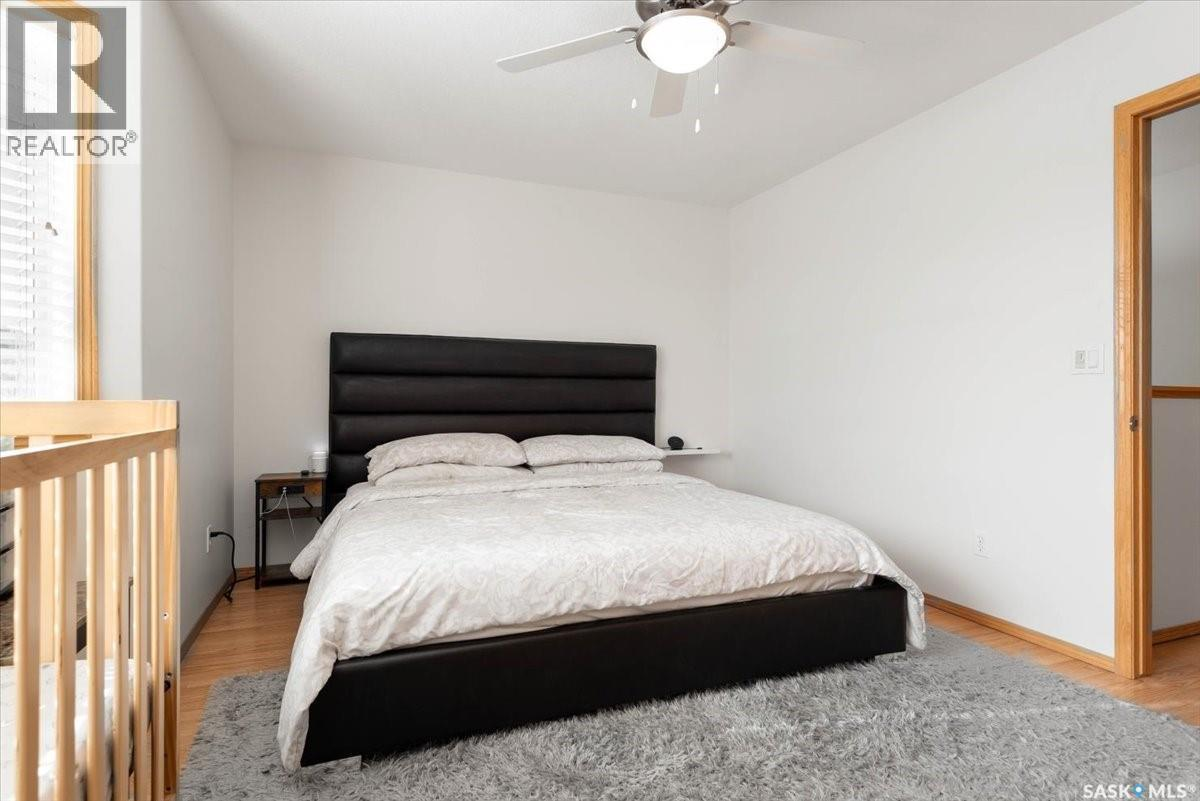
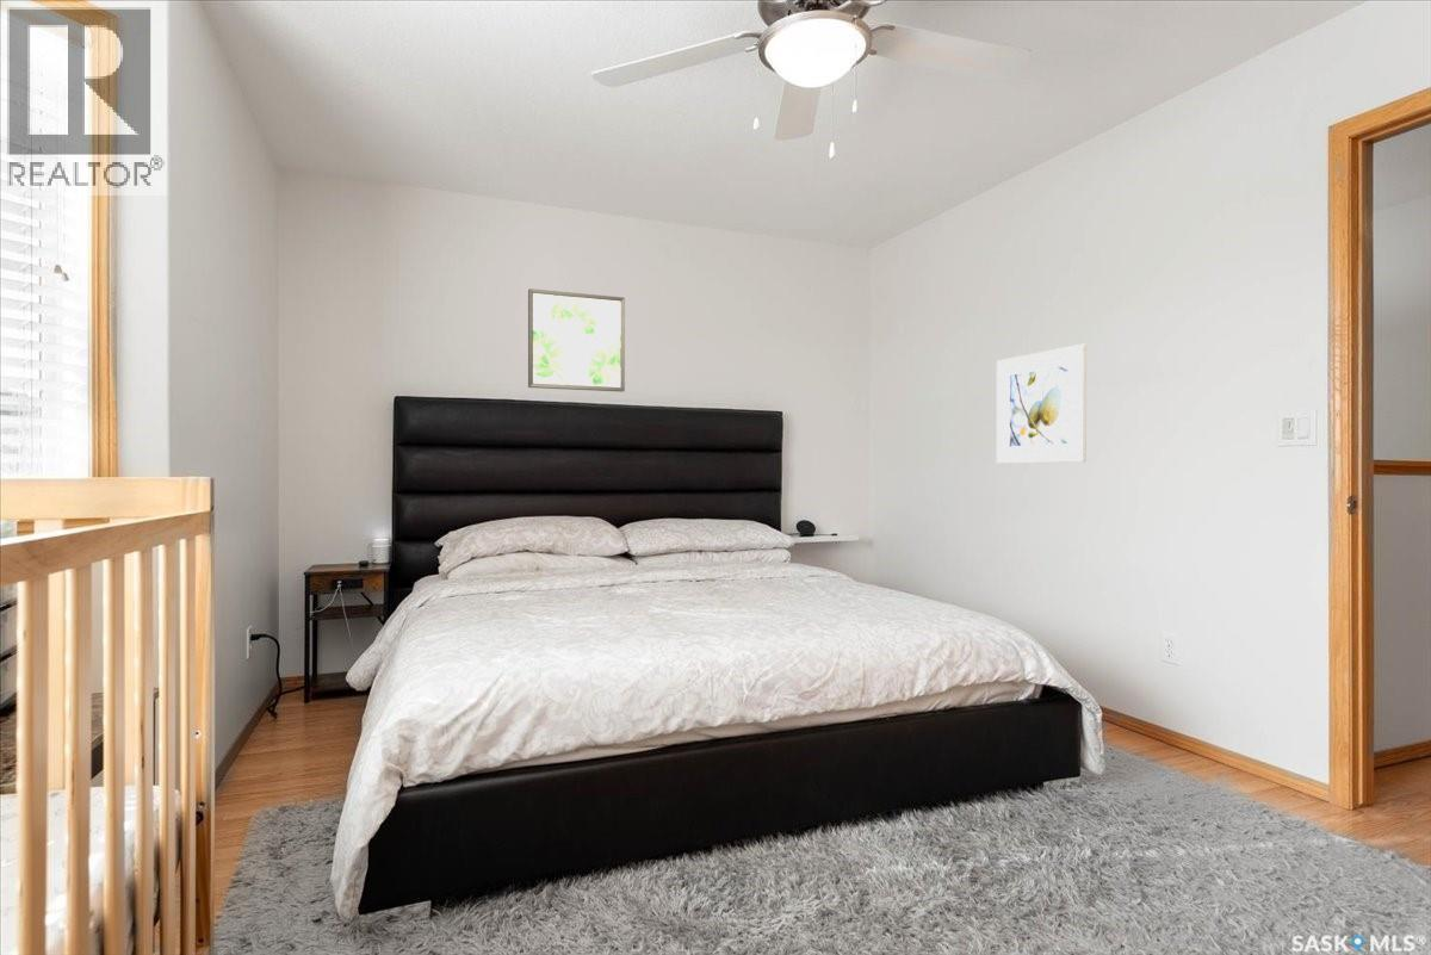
+ wall art [527,287,626,392]
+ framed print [996,343,1088,465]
